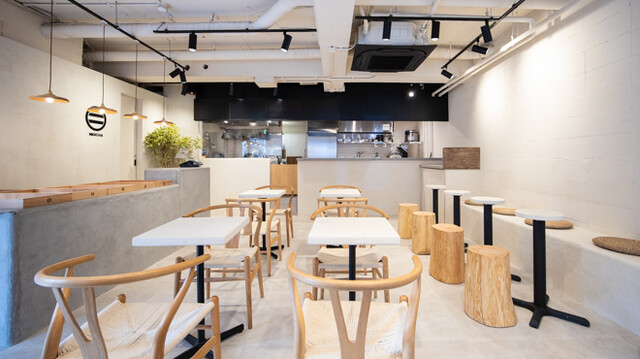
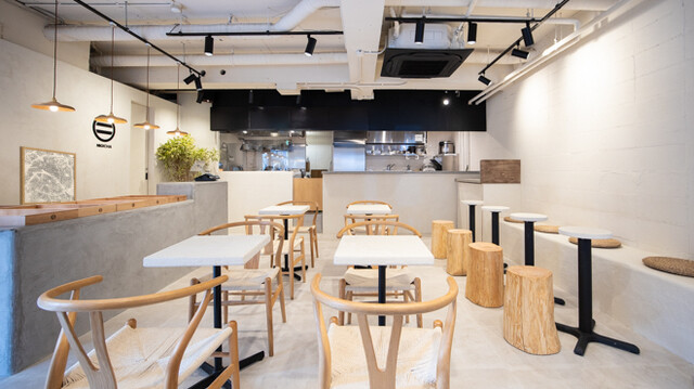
+ wall art [18,145,77,206]
